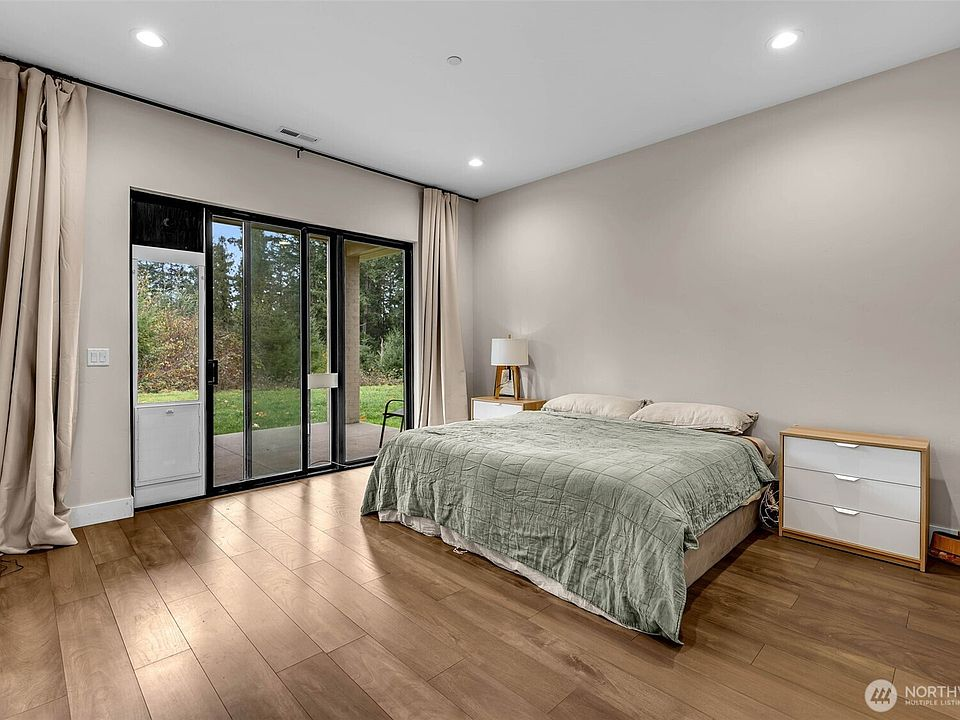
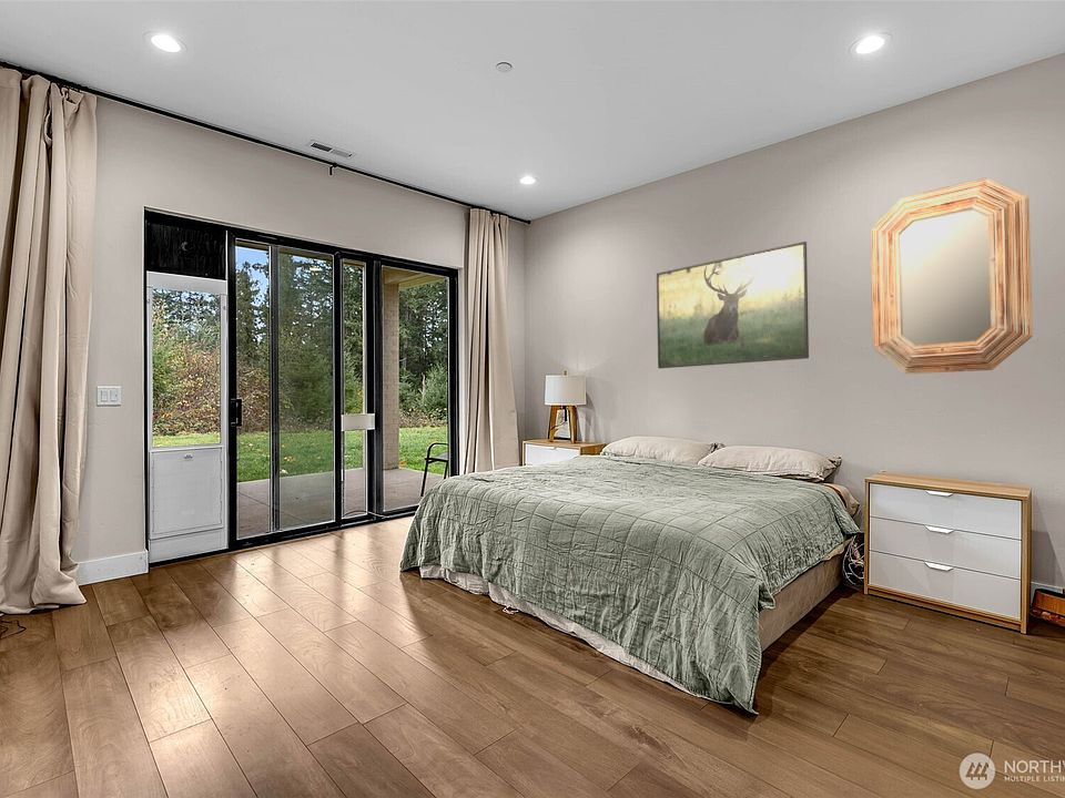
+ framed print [656,241,810,369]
+ home mirror [870,176,1033,375]
